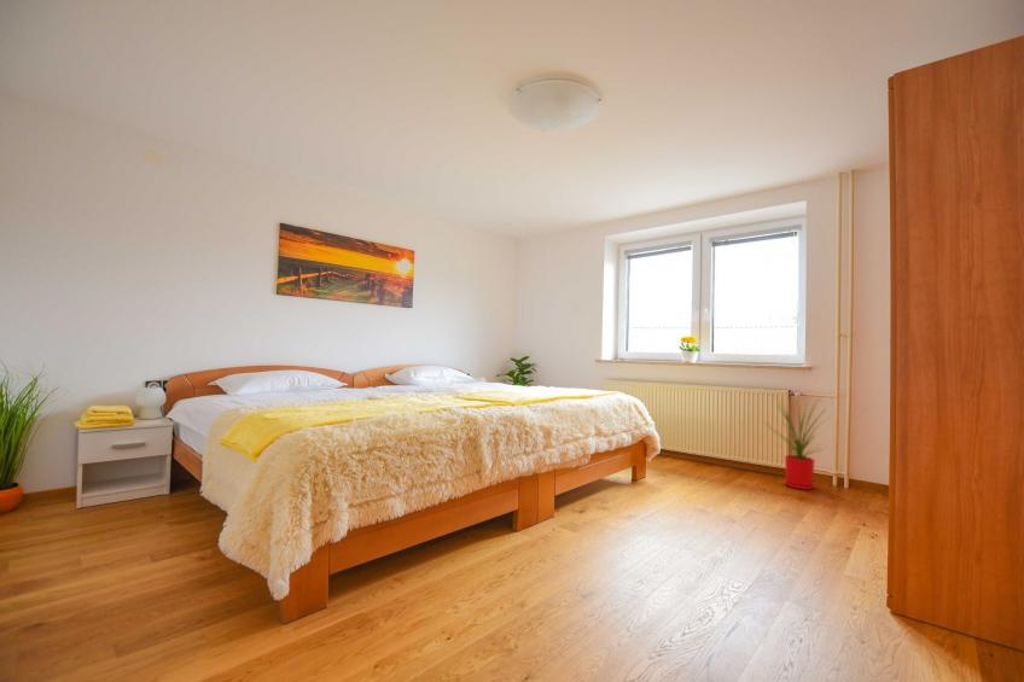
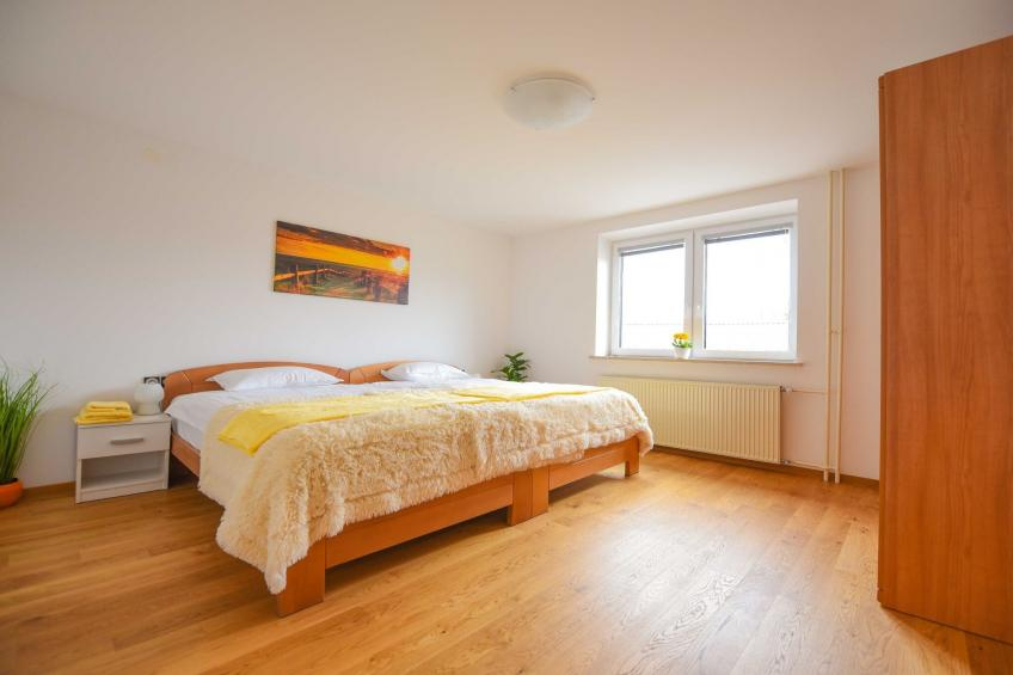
- house plant [763,392,843,491]
